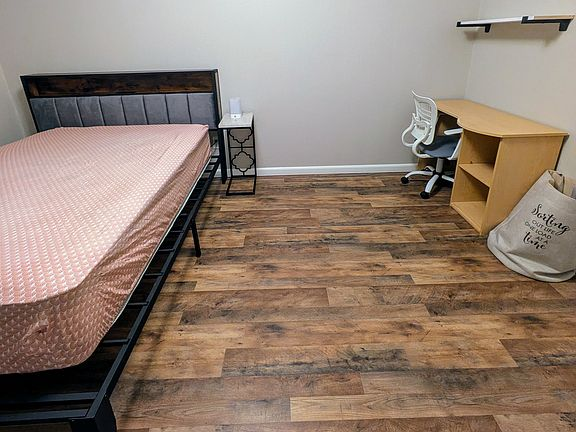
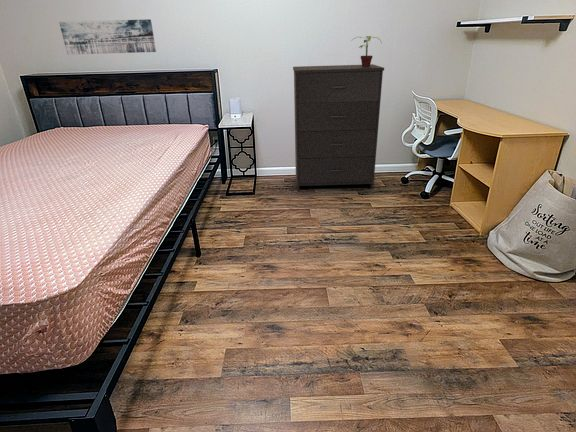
+ dresser [292,63,385,192]
+ potted plant [350,35,383,67]
+ wall art [58,18,157,55]
